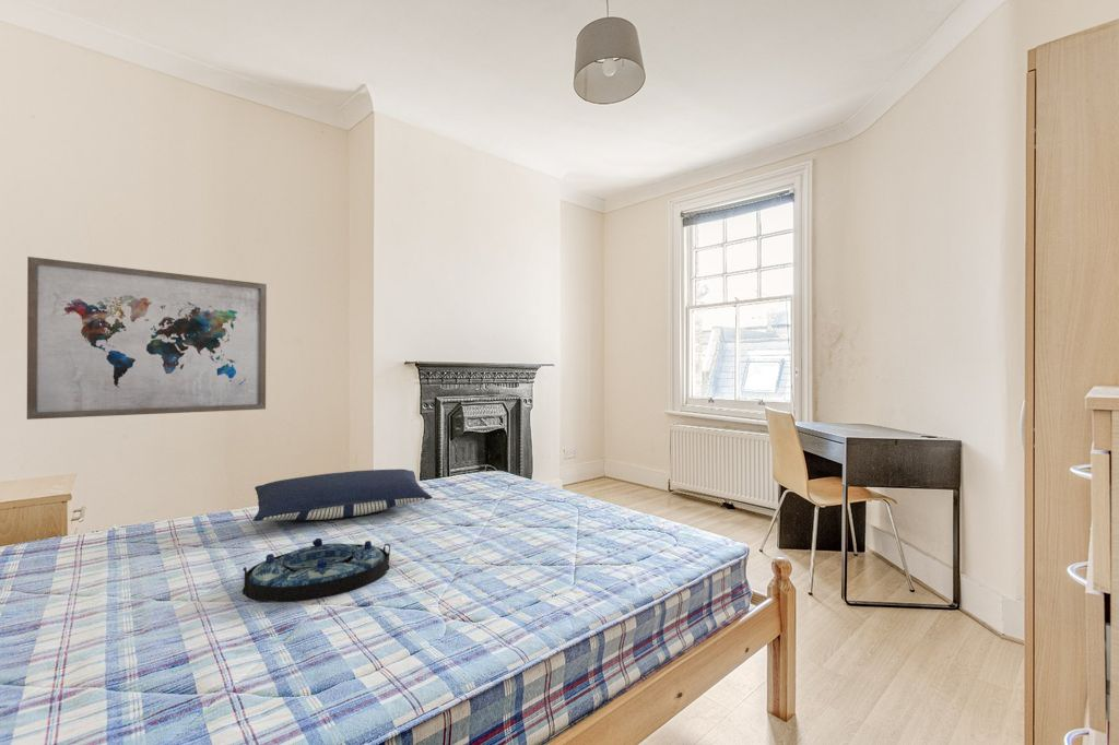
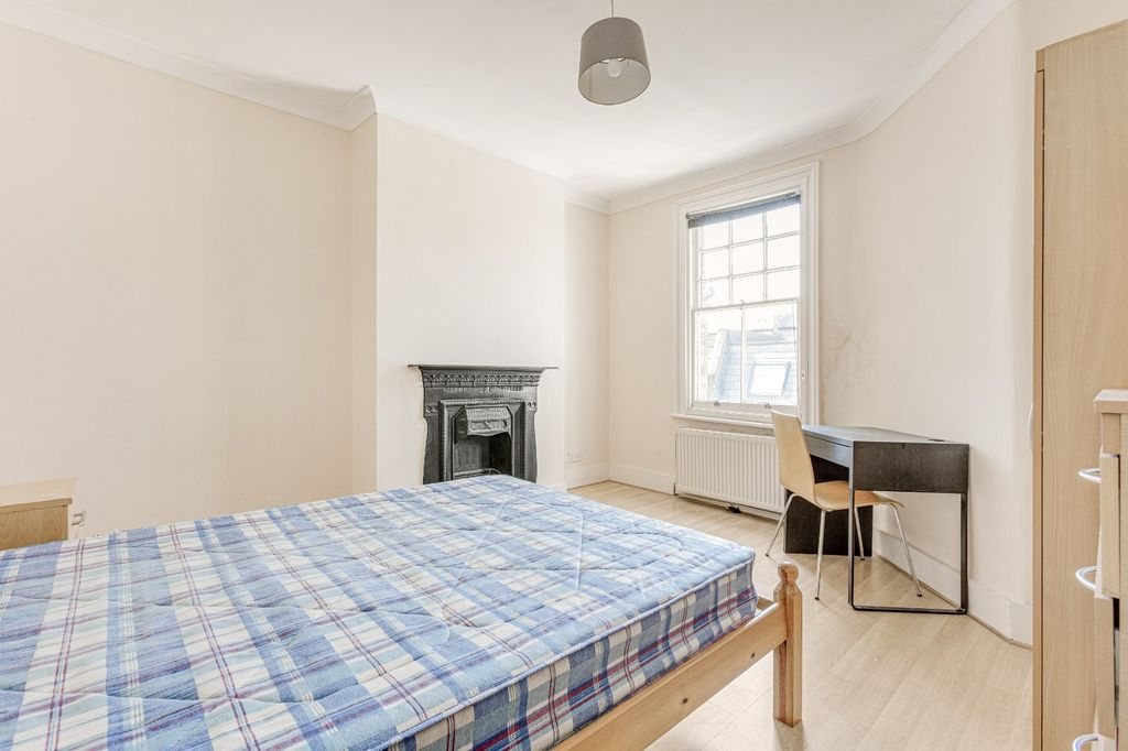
- pillow [252,469,433,522]
- wall art [26,256,268,421]
- serving tray [242,537,391,604]
